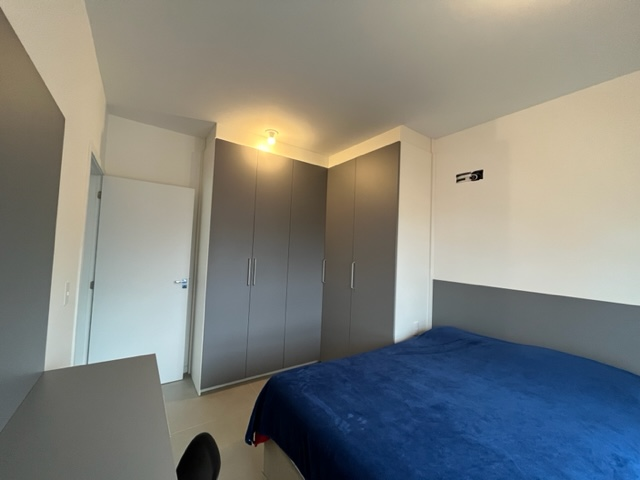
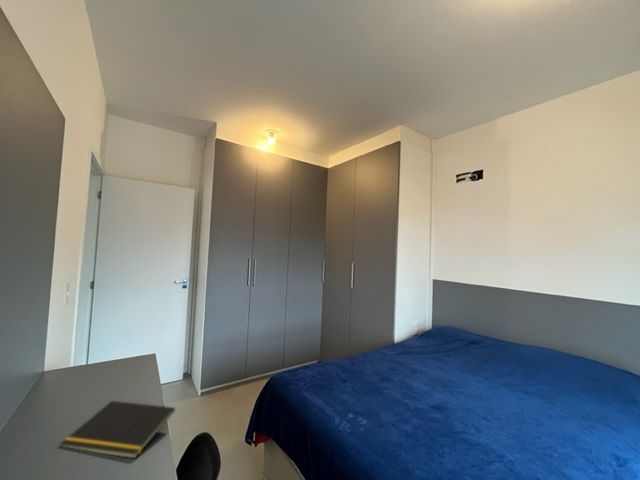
+ notepad [58,400,176,459]
